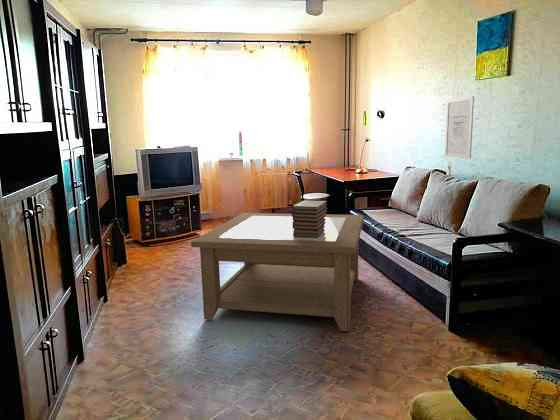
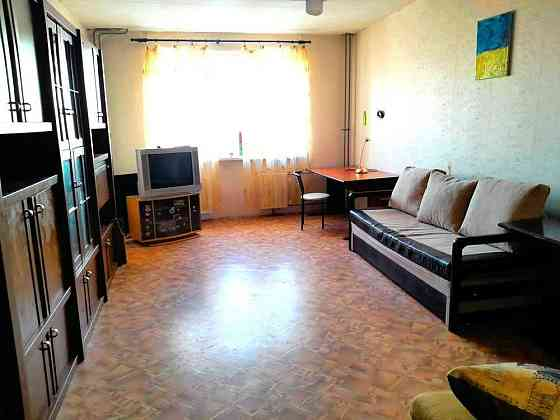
- wall art [443,95,475,159]
- book stack [291,199,328,238]
- coffee table [190,212,365,332]
